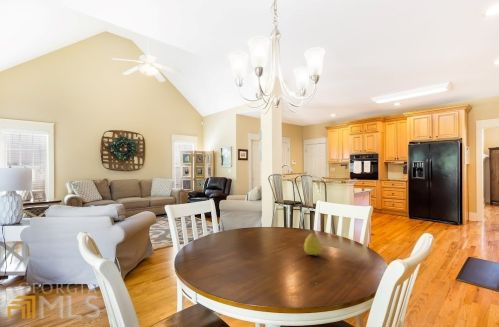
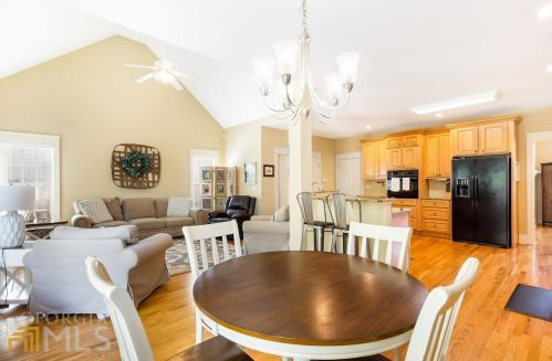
- fruit [303,231,323,256]
